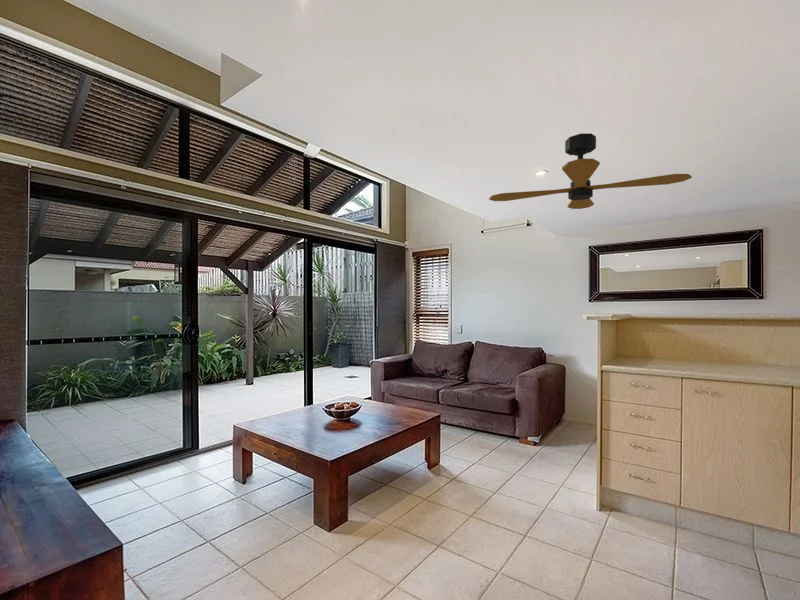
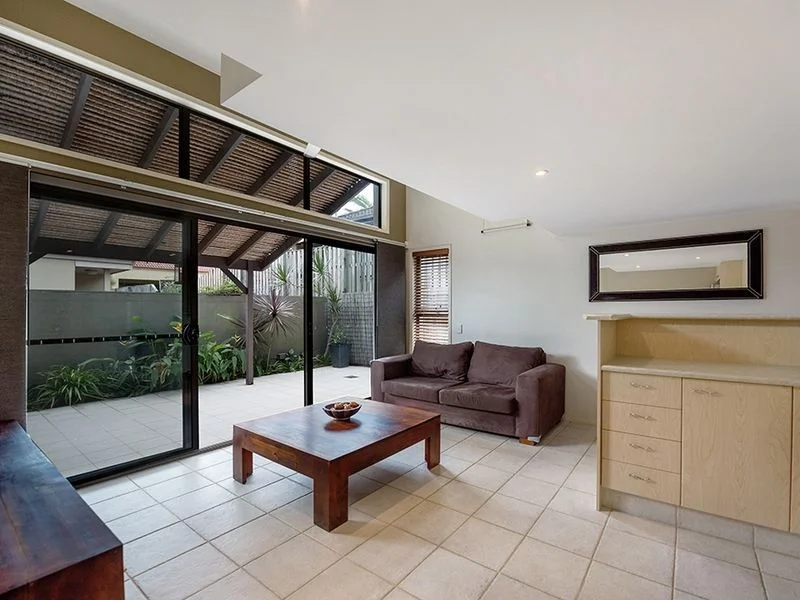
- ceiling fan [488,132,693,210]
